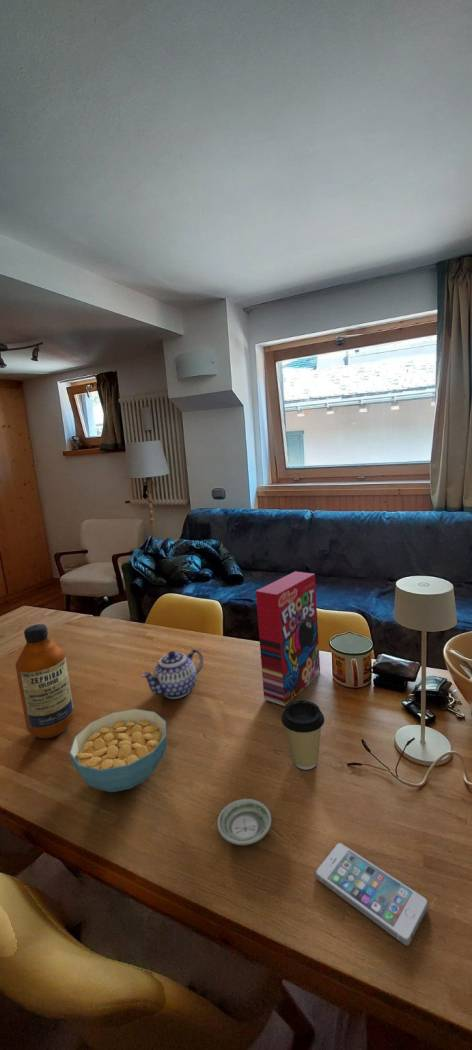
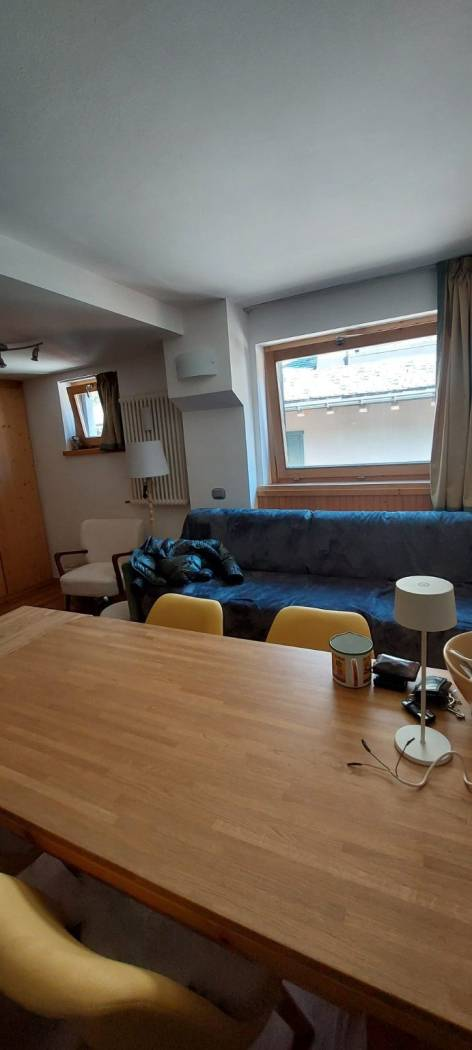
- saucer [216,798,273,846]
- smartphone [315,842,429,946]
- cereal box [255,571,321,707]
- teapot [140,648,204,700]
- coffee cup [280,699,325,770]
- cereal bowl [68,708,167,793]
- bottle [15,623,75,740]
